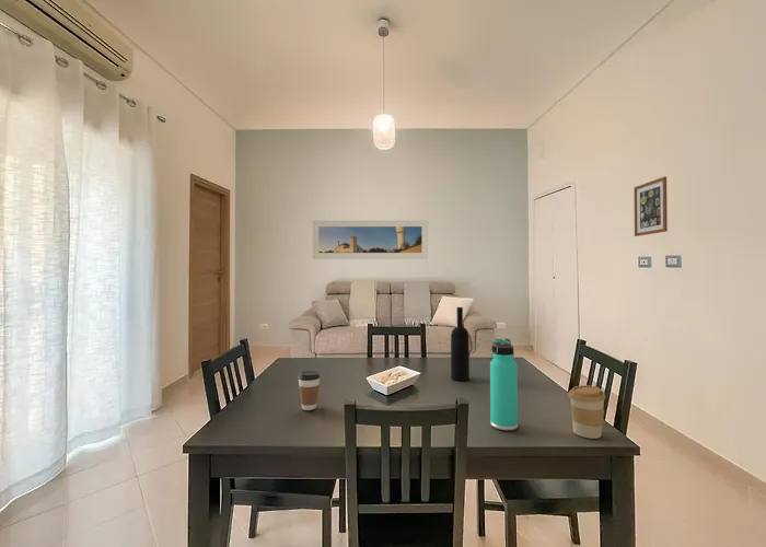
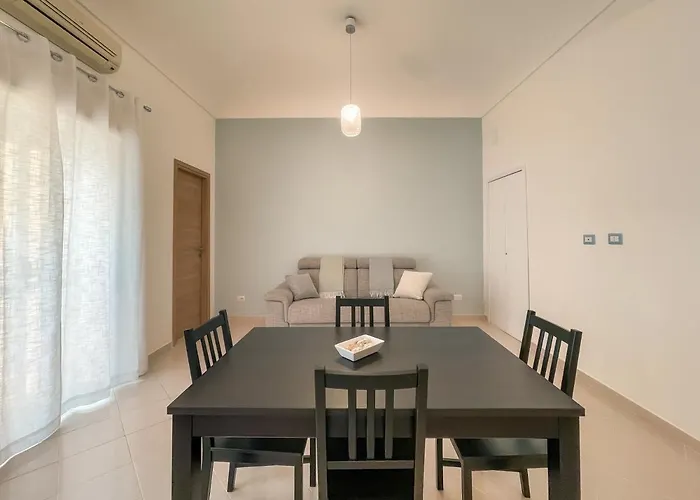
- coffee cup [297,370,321,411]
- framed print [312,220,429,260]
- thermos bottle [489,337,519,431]
- wall art [632,175,669,237]
- wine bottle [450,306,471,382]
- coffee cup [568,384,606,440]
